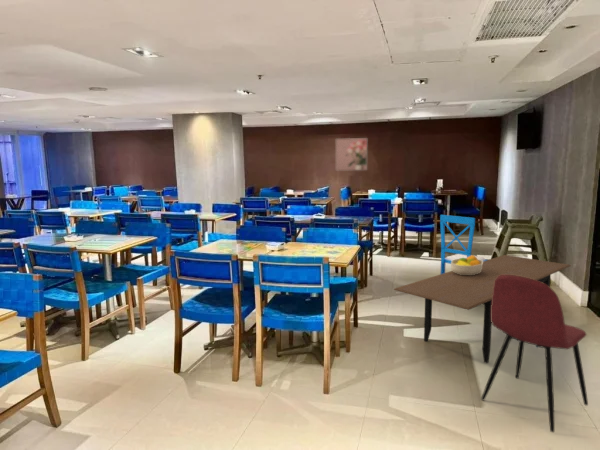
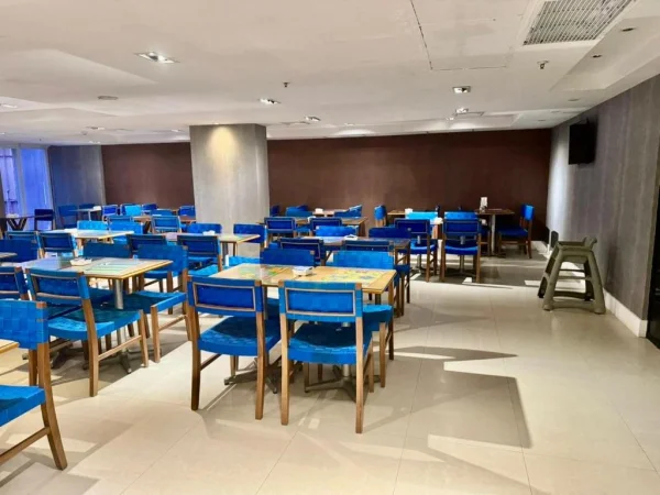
- dining chair [439,214,487,274]
- dining chair [480,275,589,433]
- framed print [335,137,368,171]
- fruit bowl [450,254,483,275]
- dining table [393,254,572,364]
